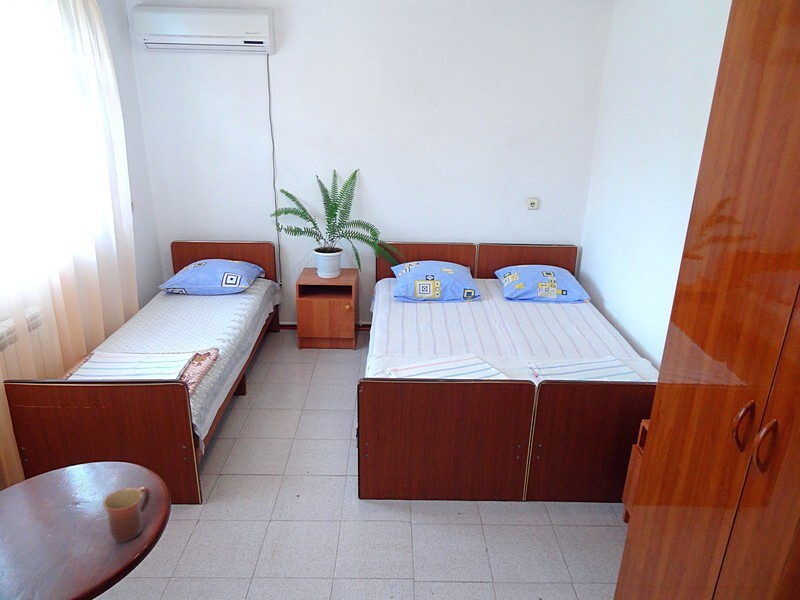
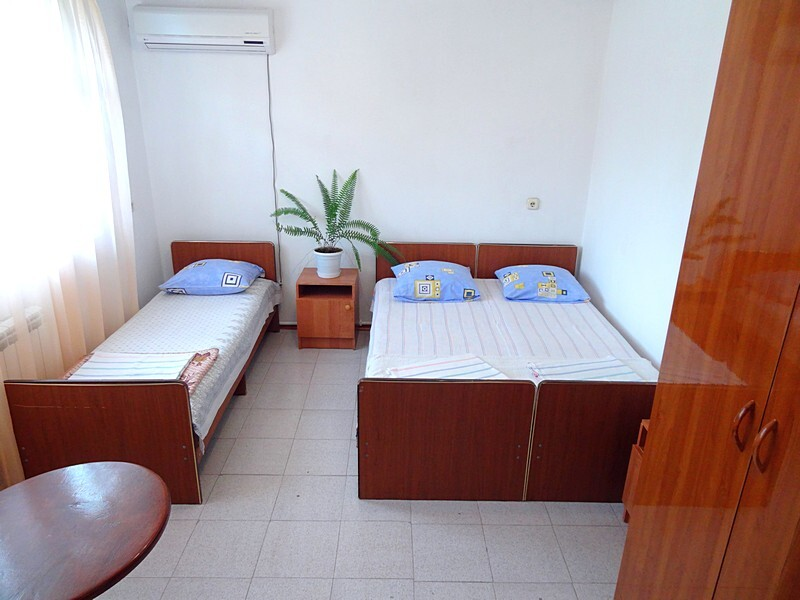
- mug [102,486,151,542]
